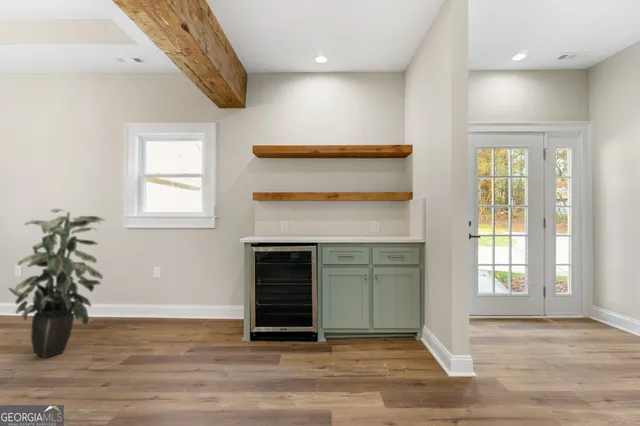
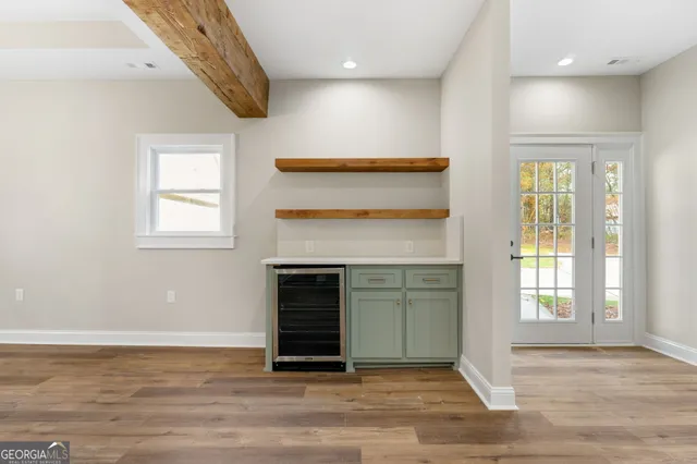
- indoor plant [7,208,106,359]
